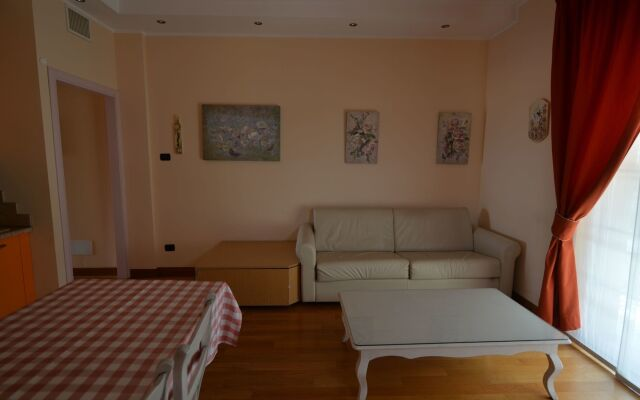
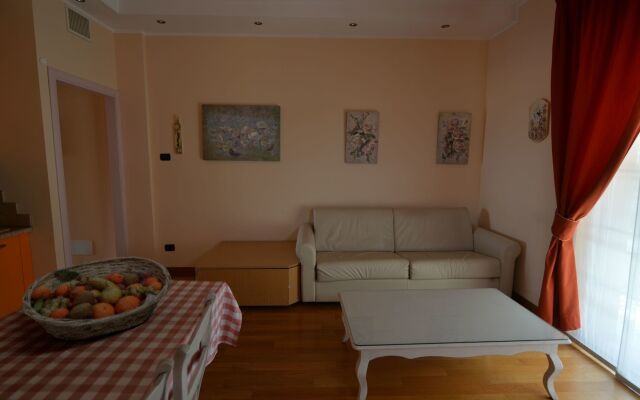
+ fruit basket [21,256,173,342]
